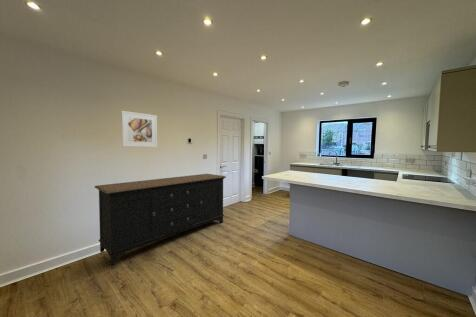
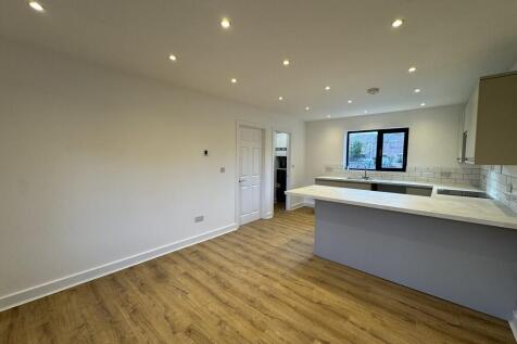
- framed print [121,110,158,148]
- sideboard [93,173,227,267]
